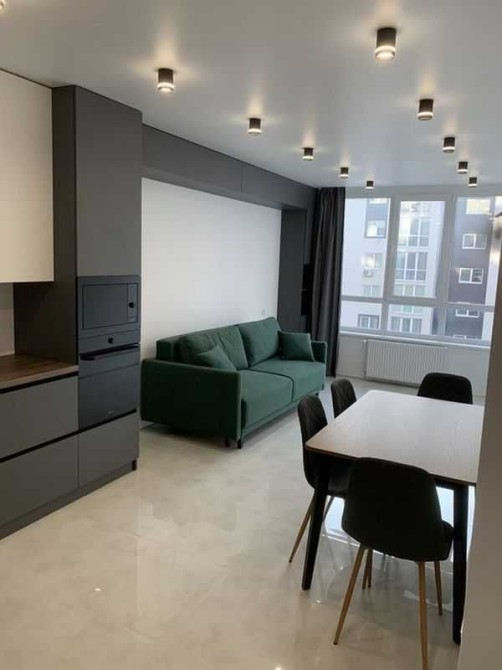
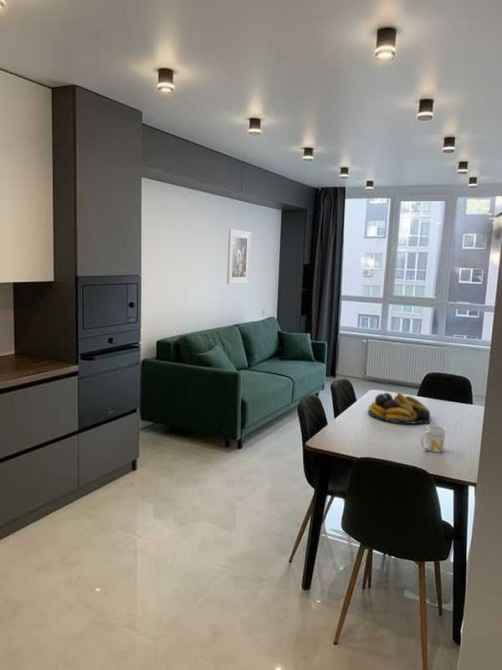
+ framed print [226,228,252,285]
+ fruit bowl [367,392,432,425]
+ mug [420,424,446,453]
